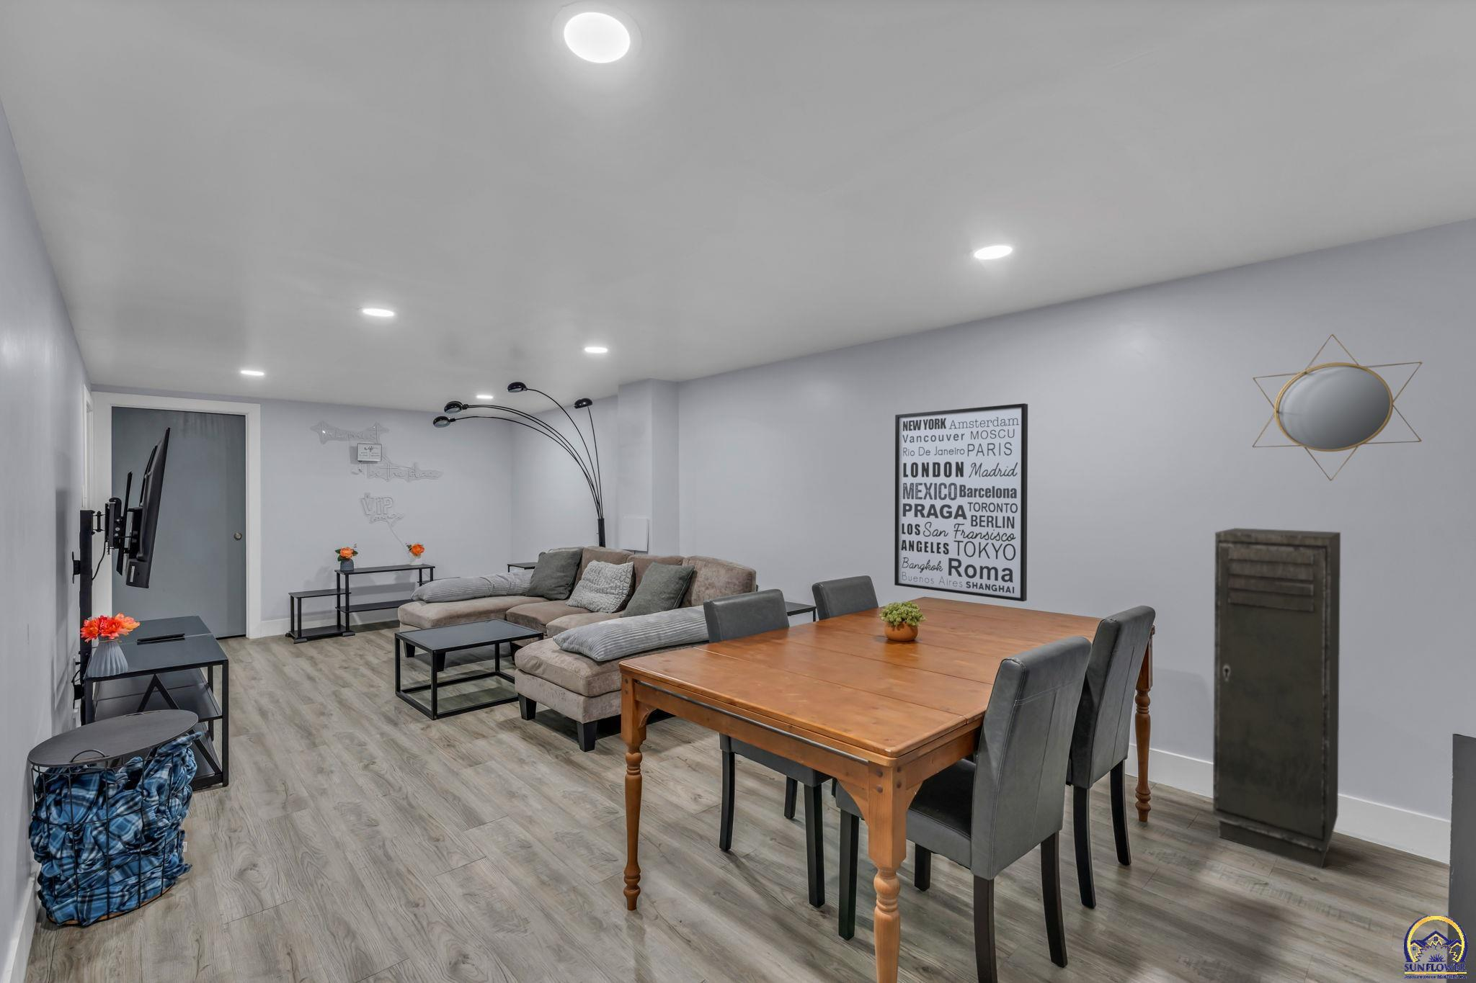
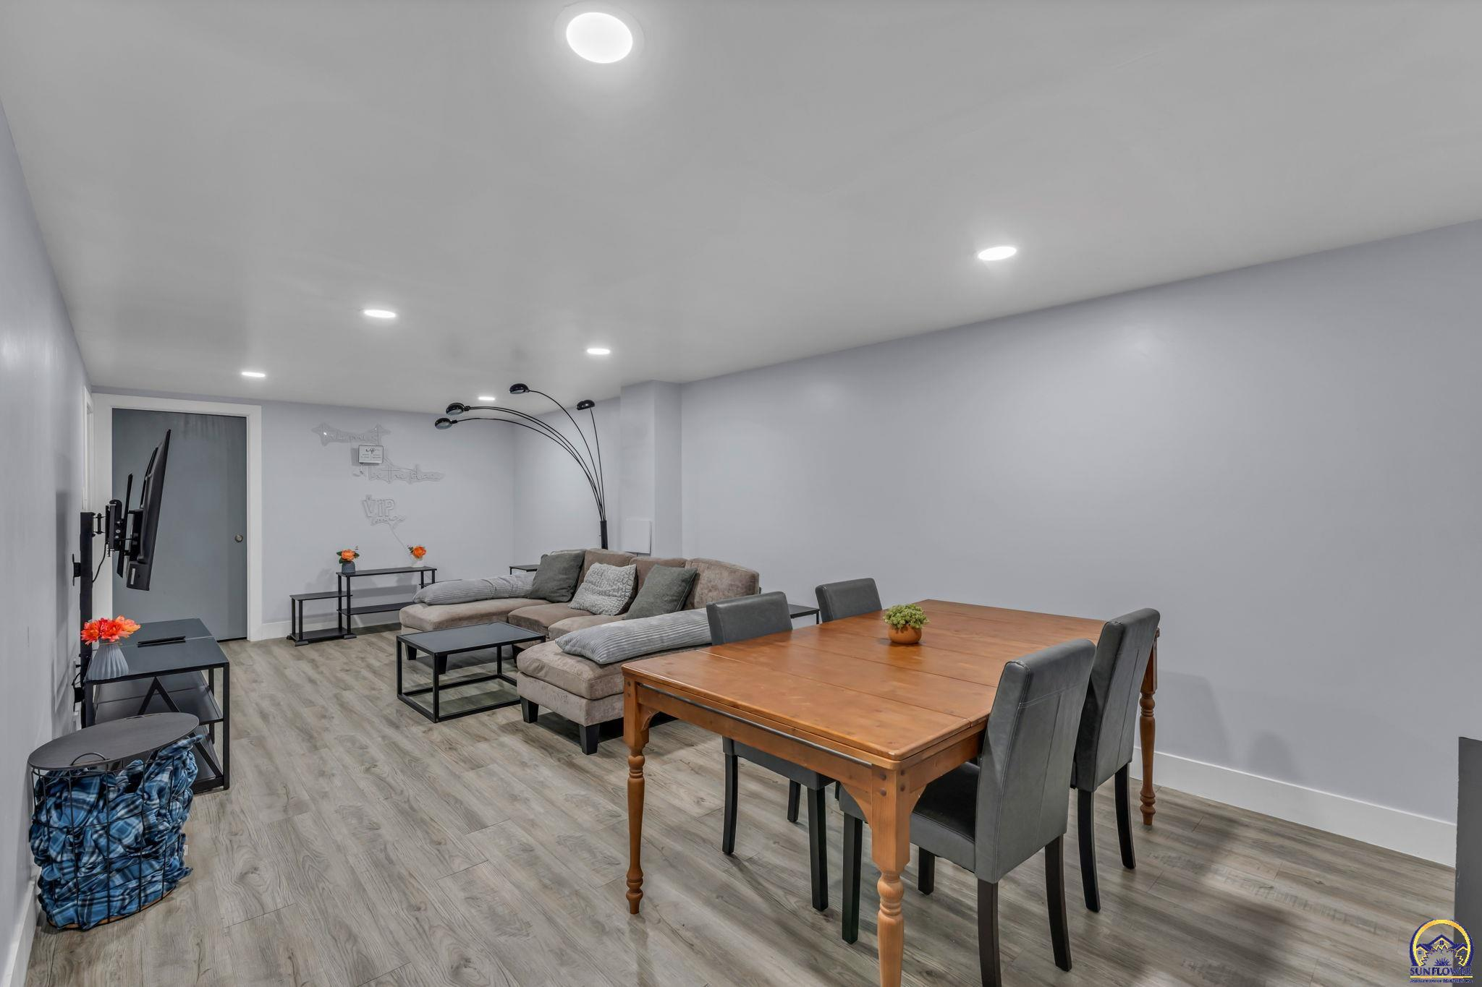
- home mirror [1252,334,1423,482]
- storage cabinet [1213,527,1341,869]
- wall art [893,403,1028,602]
